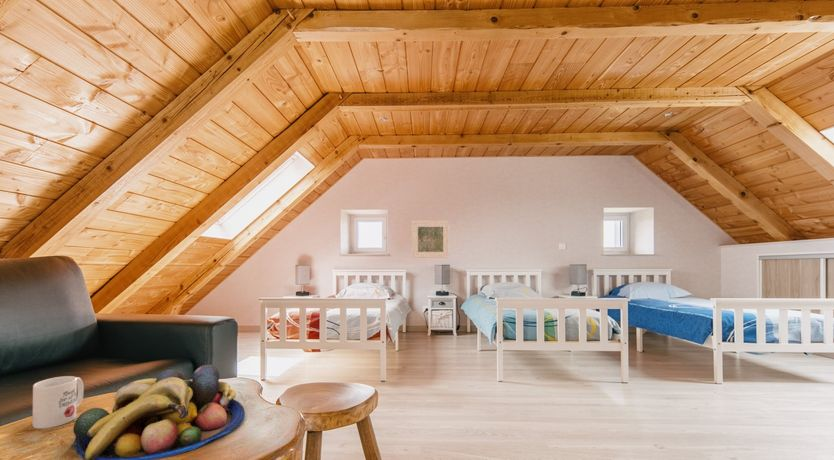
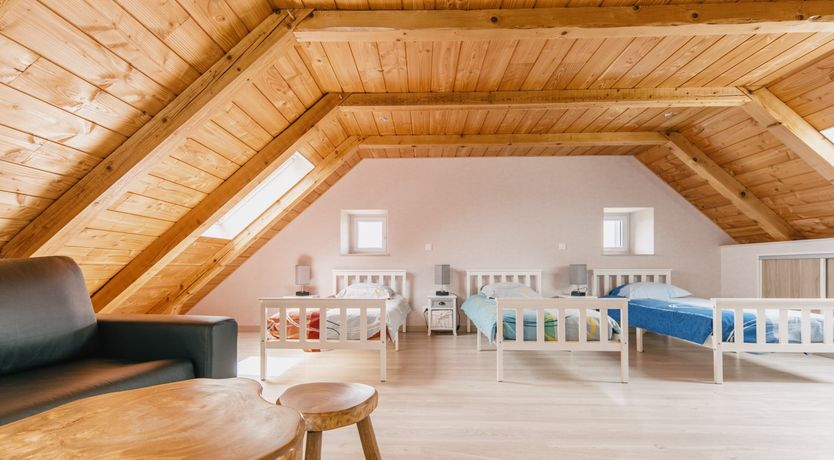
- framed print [411,220,450,259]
- fruit bowl [70,363,246,460]
- mug [31,375,85,430]
